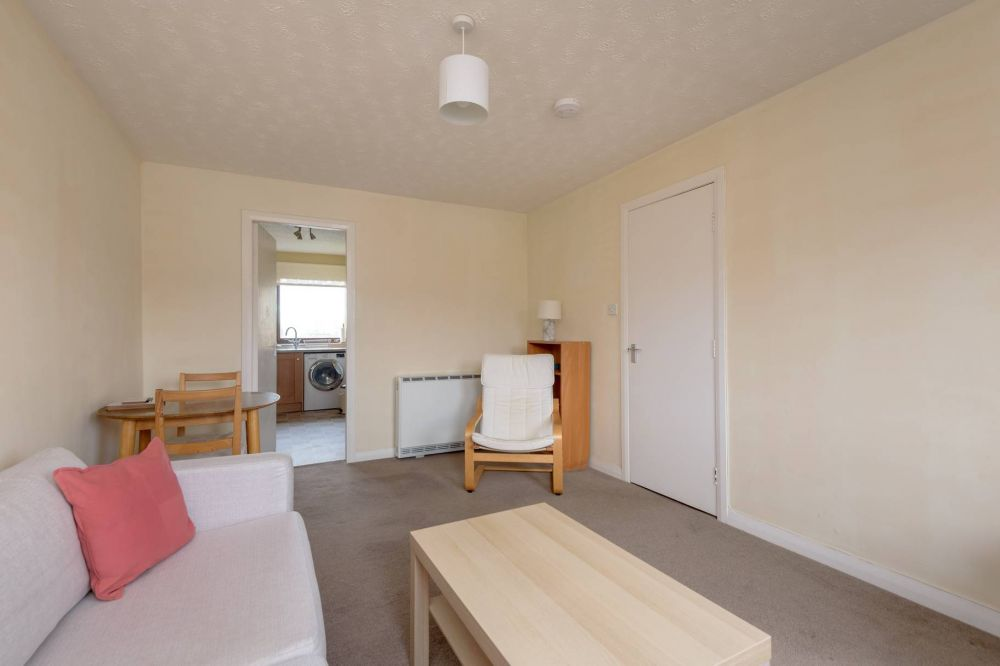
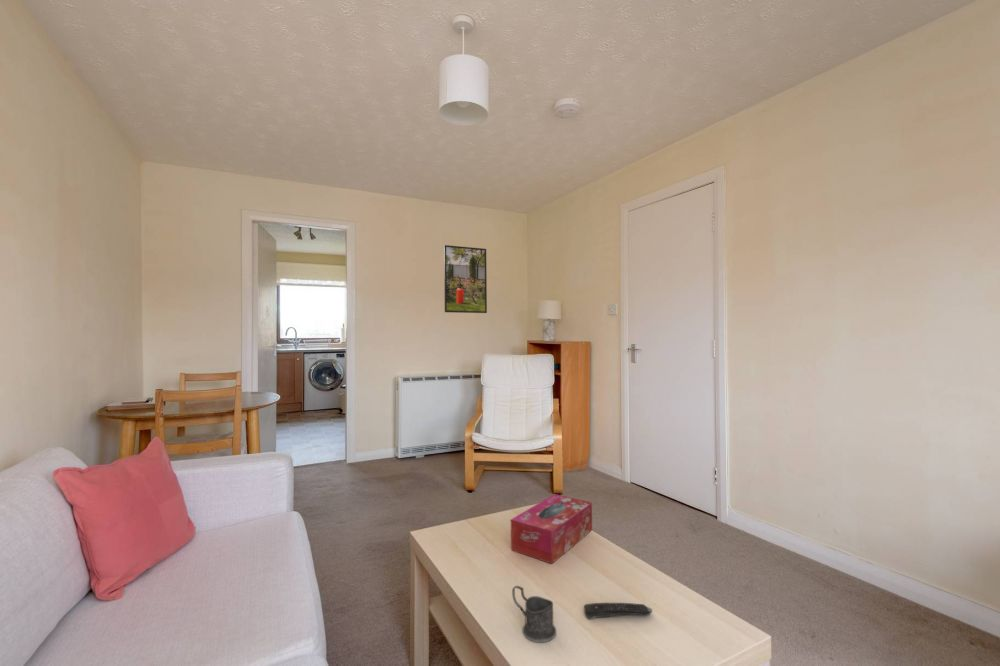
+ mug [511,585,557,643]
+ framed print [443,244,488,314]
+ remote control [583,602,653,620]
+ tissue box [510,493,593,565]
